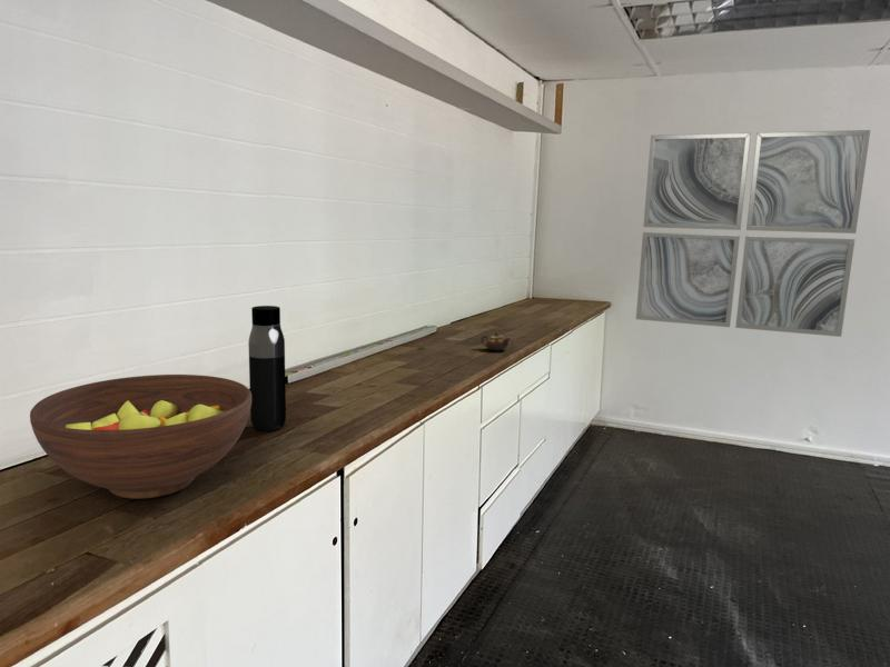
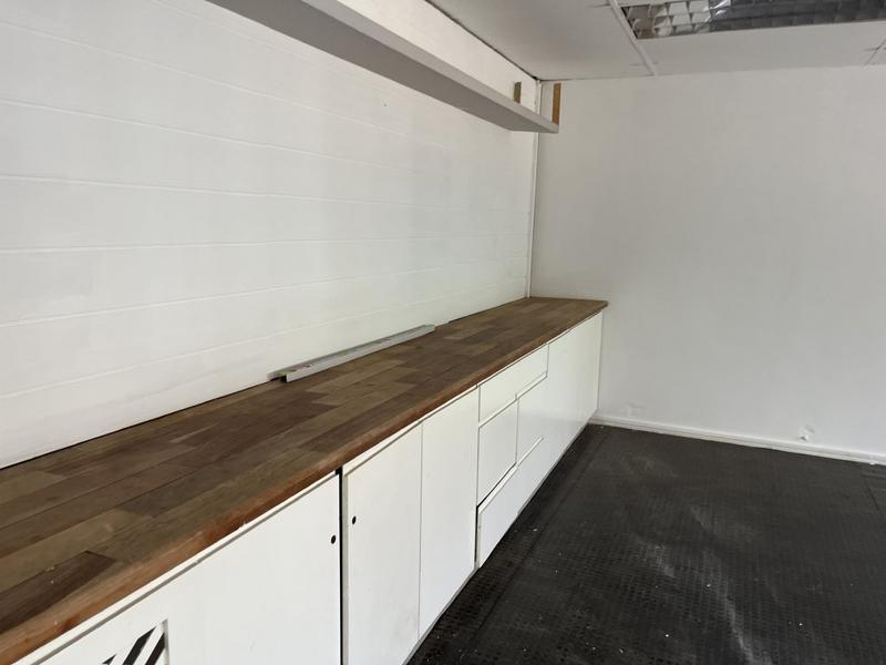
- fruit bowl [29,374,251,500]
- wall art [635,129,871,338]
- teapot [481,330,512,352]
- water bottle [247,305,287,432]
